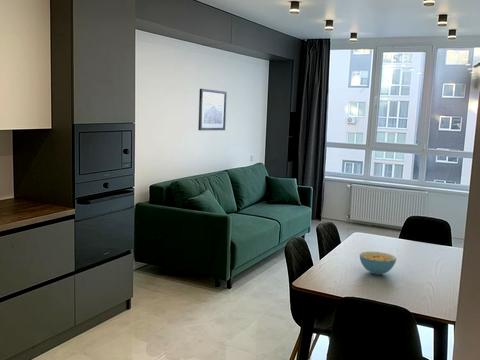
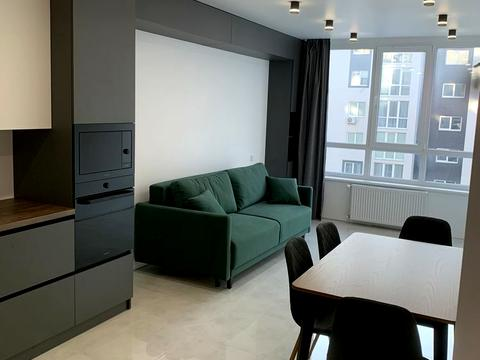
- wall art [197,88,228,131]
- cereal bowl [359,251,397,276]
